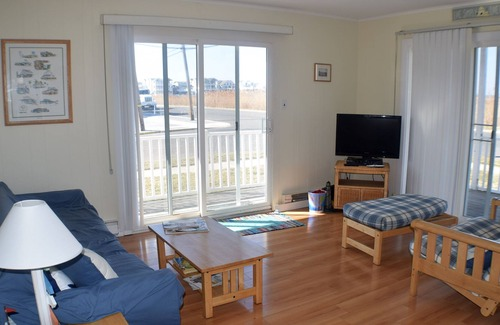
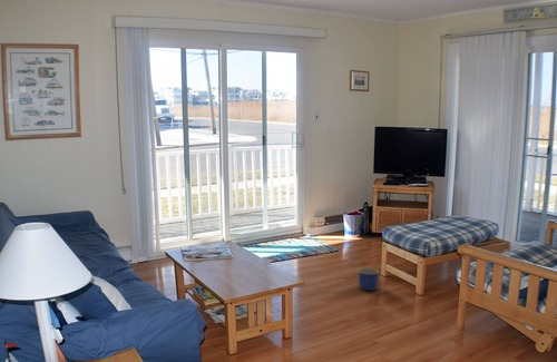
+ planter [358,267,380,292]
